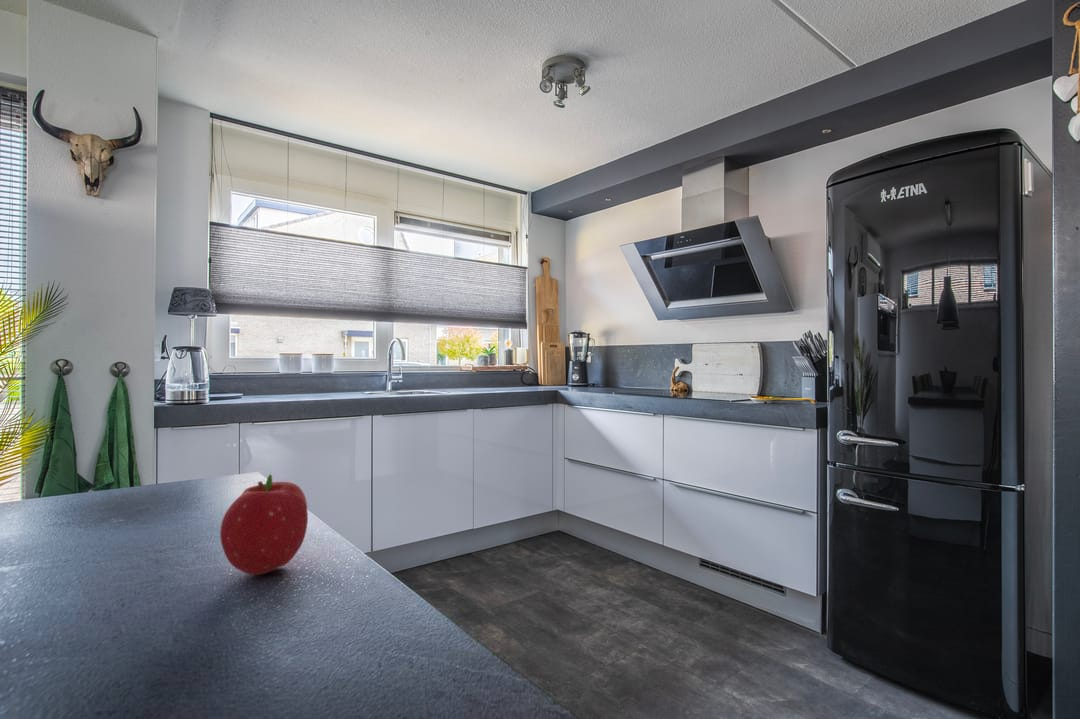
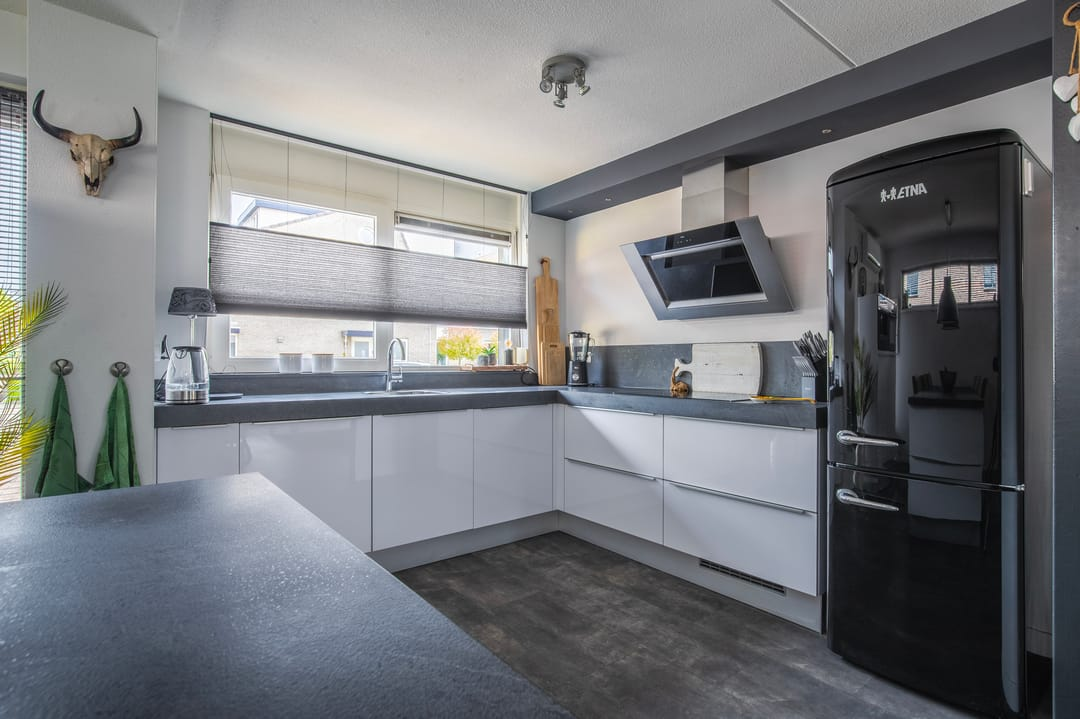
- fruit [219,473,309,576]
